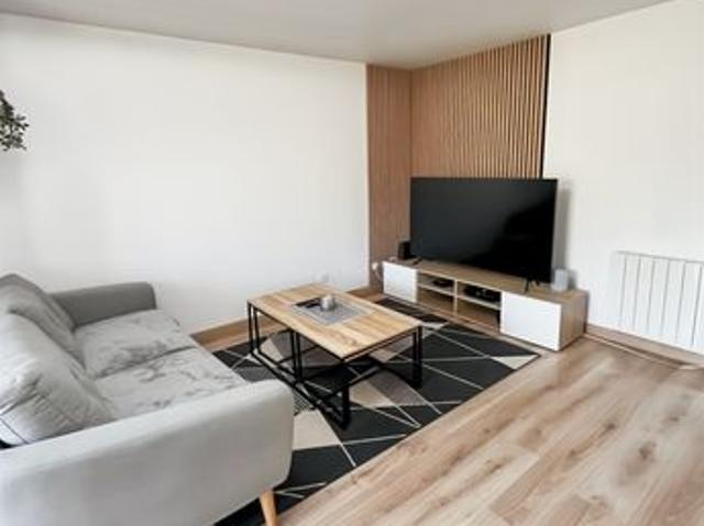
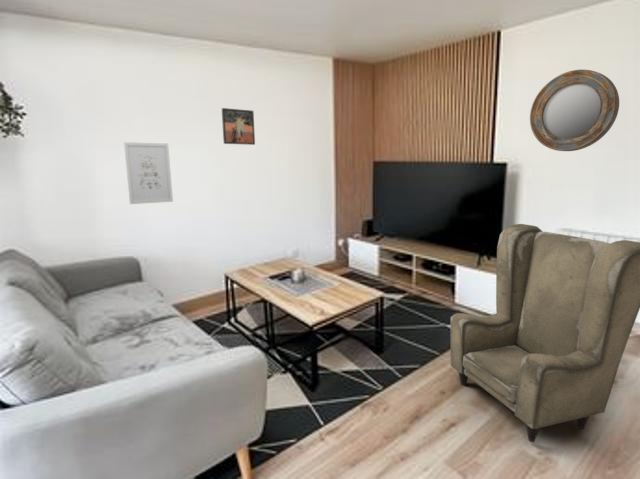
+ wall art [123,141,174,205]
+ home mirror [529,69,620,152]
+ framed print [221,107,256,146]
+ armchair [449,223,640,443]
